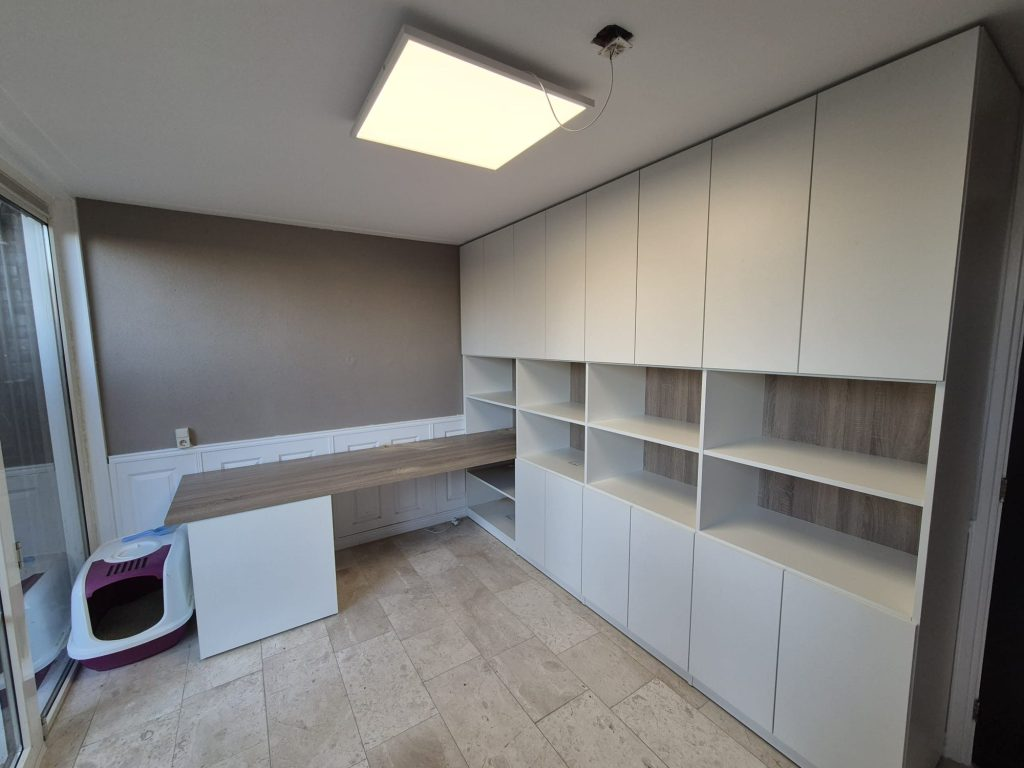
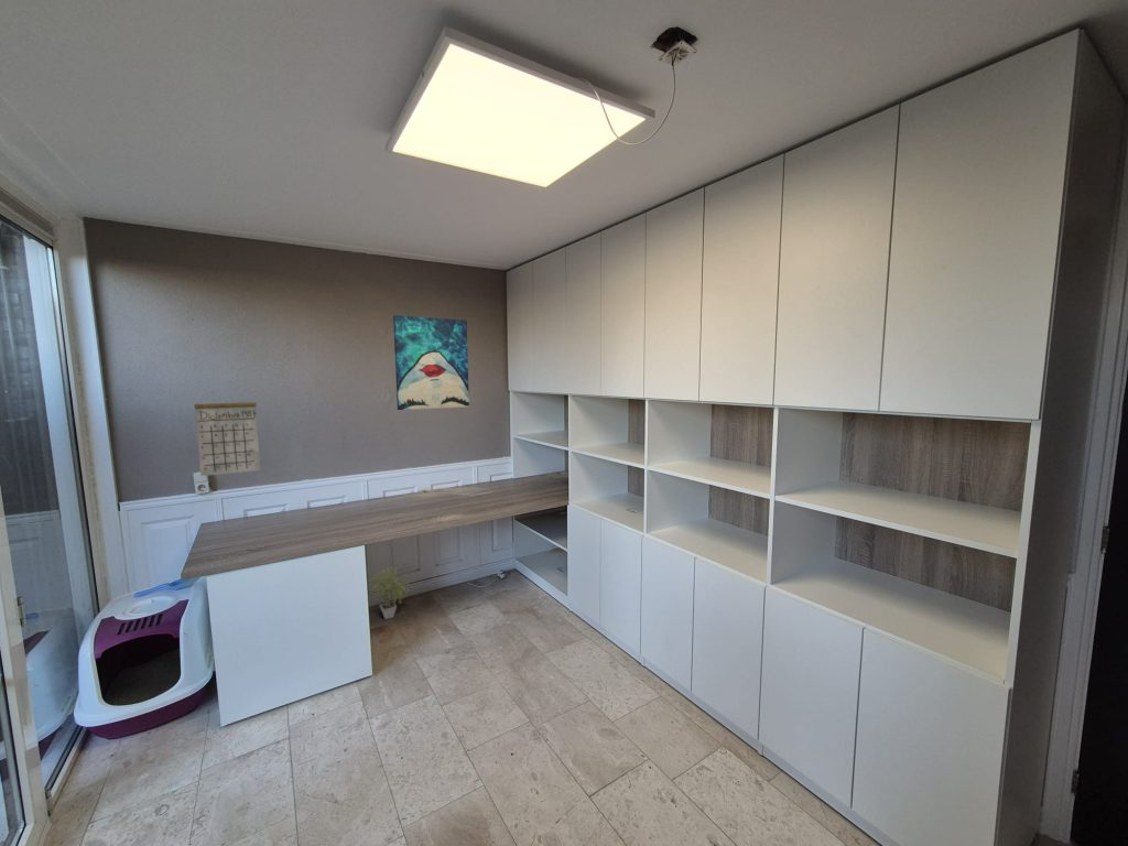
+ potted plant [367,566,413,620]
+ wall art [392,314,470,411]
+ calendar [193,390,261,477]
